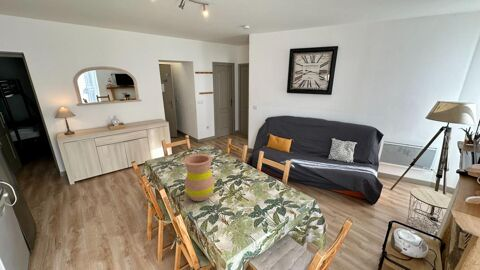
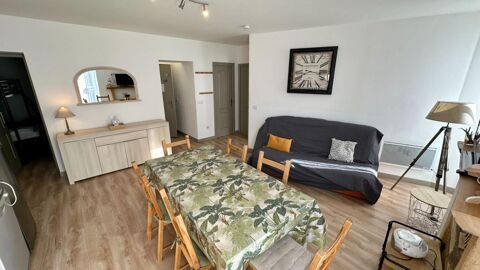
- vase [182,153,215,202]
